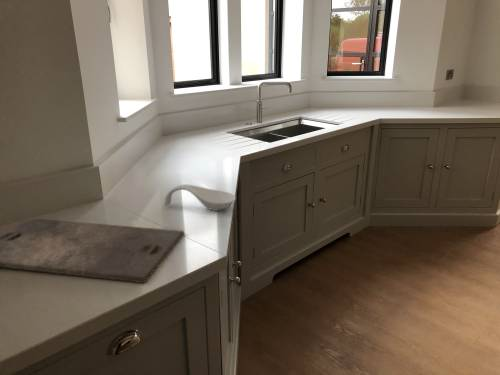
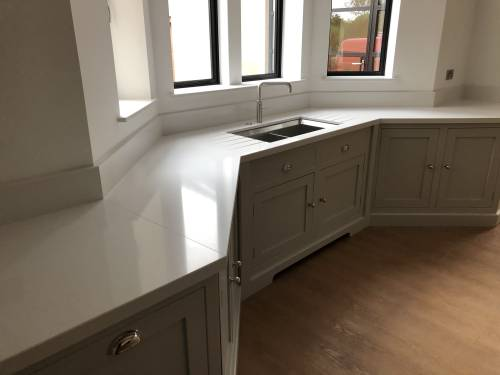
- cutting board [0,217,185,284]
- spoon rest [163,183,237,211]
